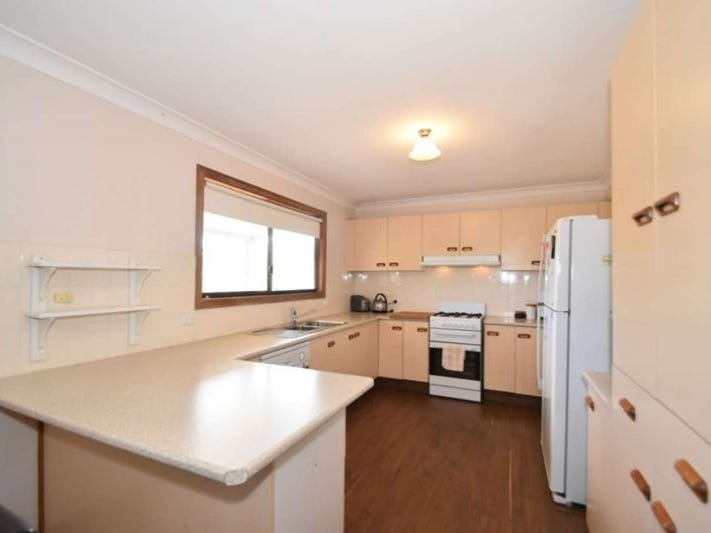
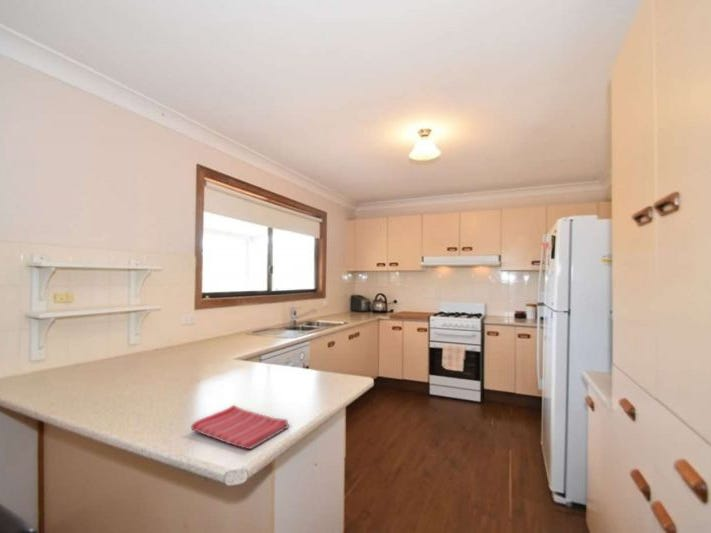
+ dish towel [190,404,291,450]
